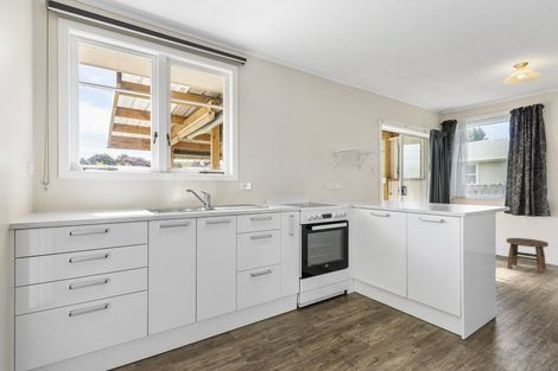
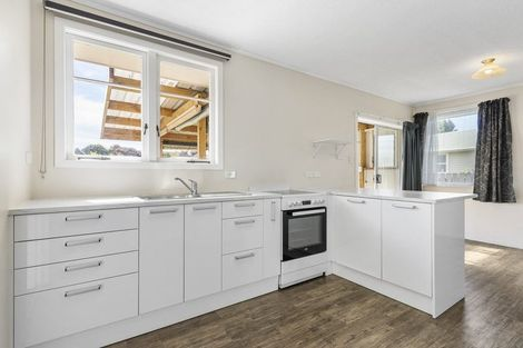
- stool [505,237,550,275]
